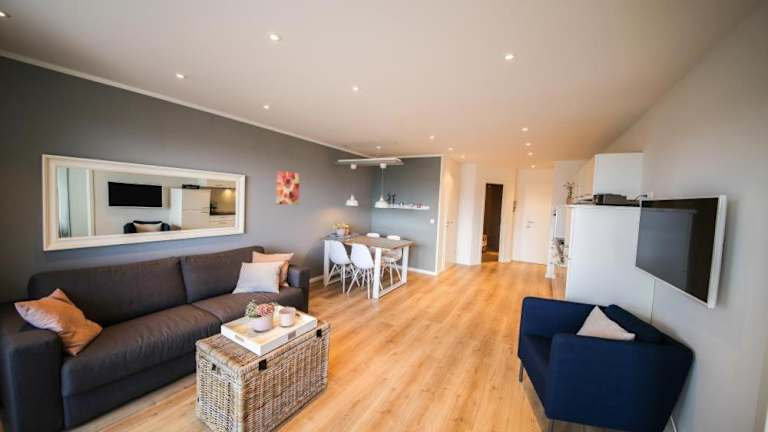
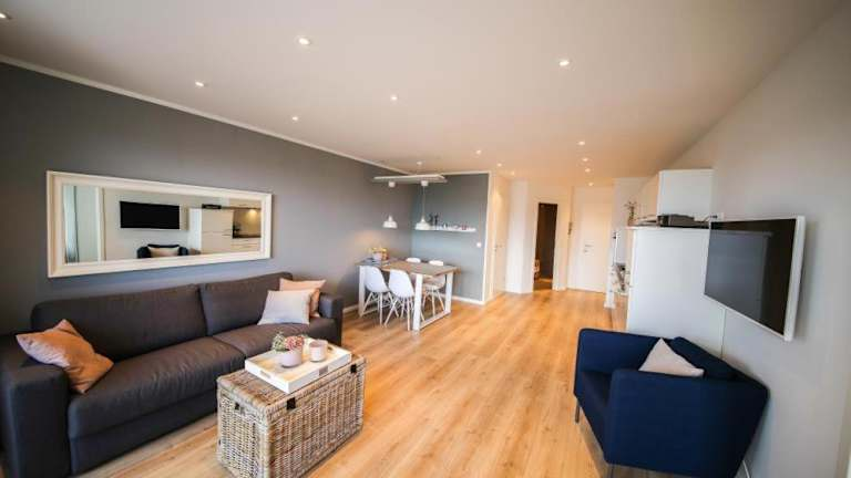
- wall art [275,169,301,206]
